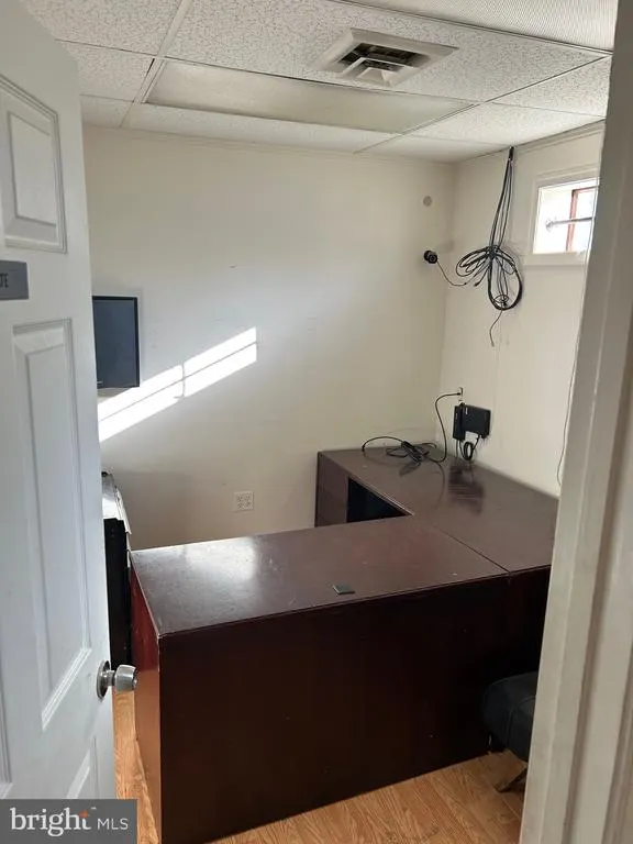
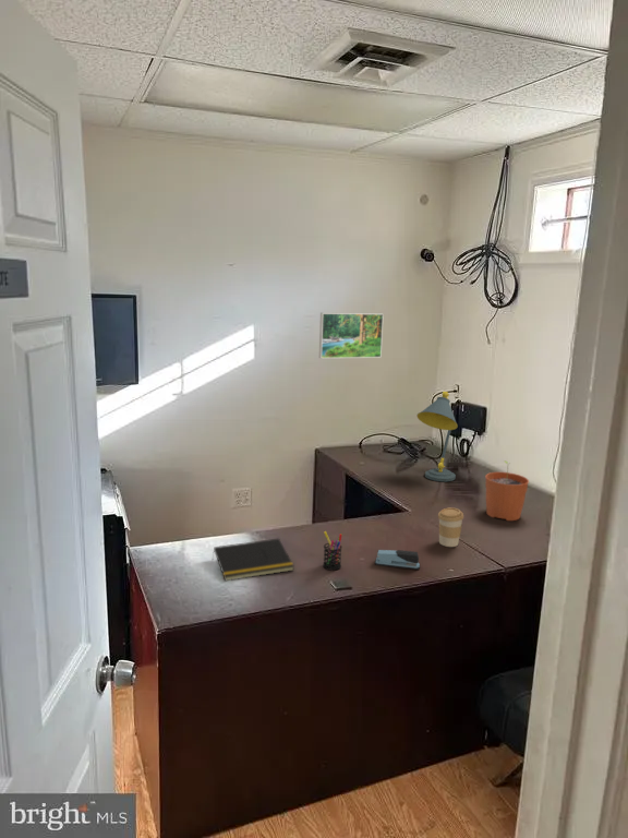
+ plant pot [484,459,530,522]
+ coffee cup [437,506,464,548]
+ desk lamp [416,391,459,482]
+ notepad [212,537,295,582]
+ stapler [374,549,421,571]
+ pen holder [322,530,343,572]
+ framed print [318,312,385,359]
